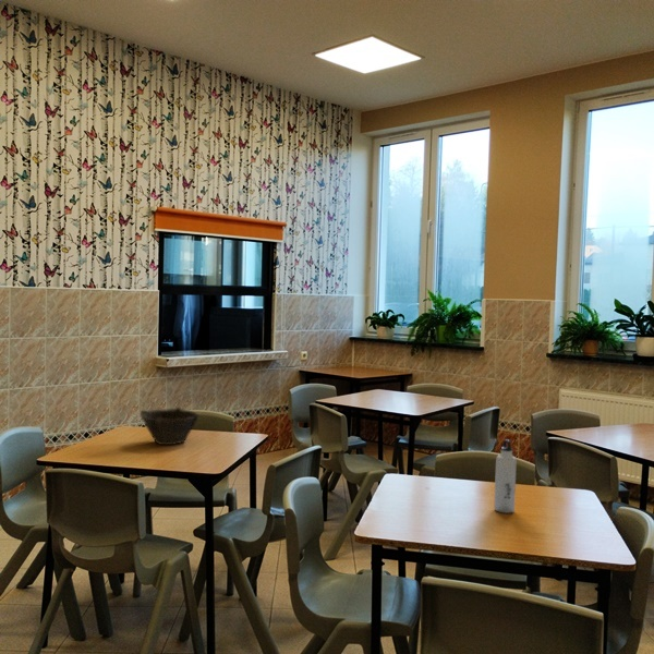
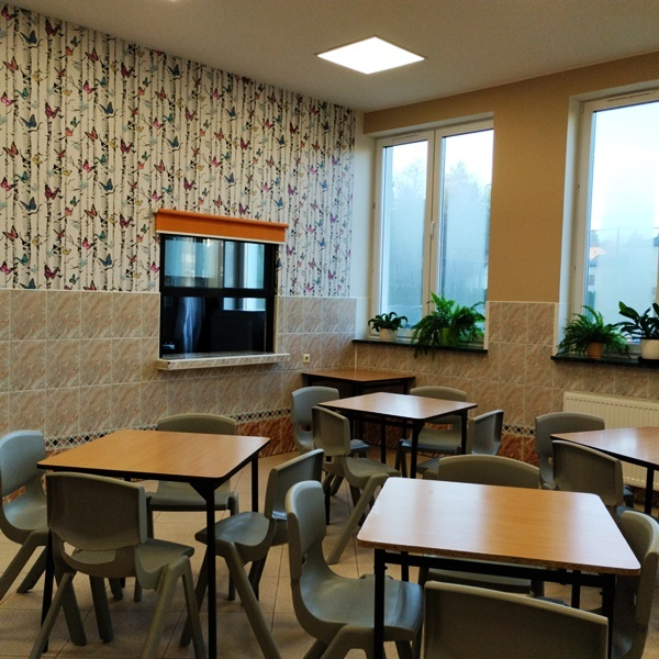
- water bottle [493,438,518,514]
- bowl [140,407,199,446]
